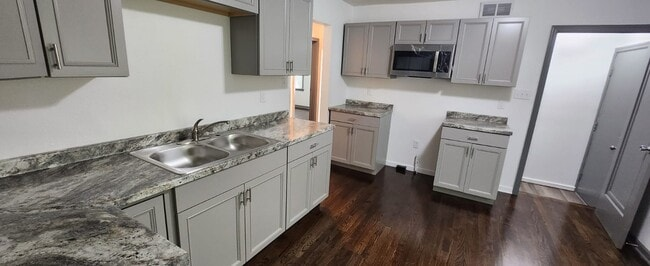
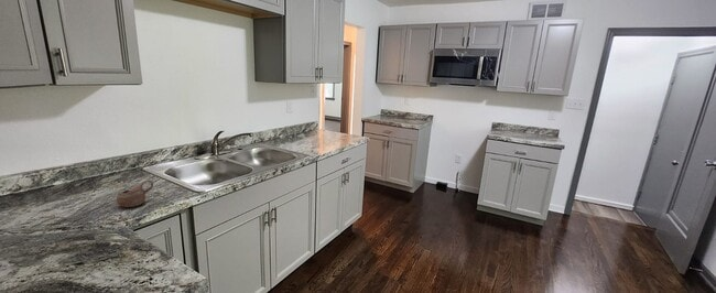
+ cup [116,178,154,208]
